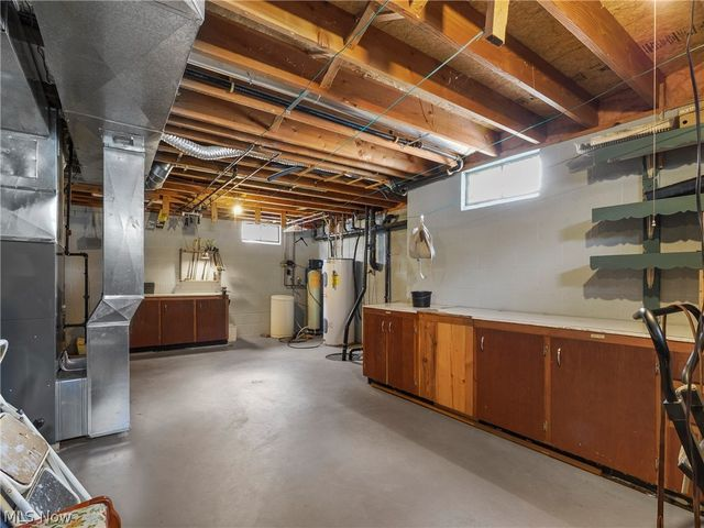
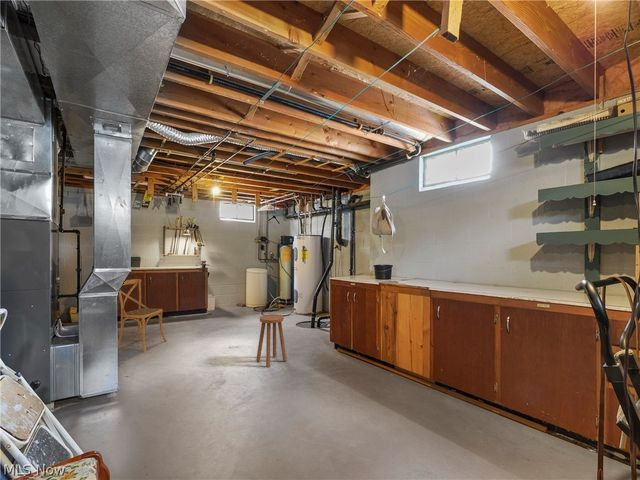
+ chair [117,278,167,353]
+ stool [255,313,288,368]
